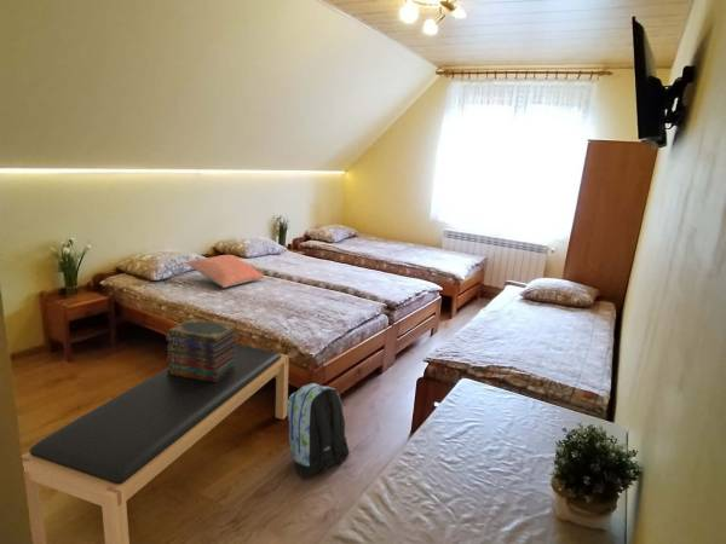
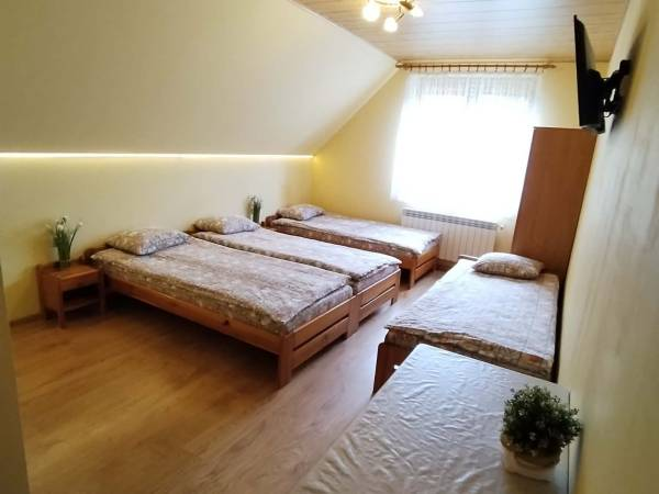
- book stack [165,318,238,382]
- backpack [287,382,351,479]
- bench [21,342,289,544]
- pillow [185,254,266,289]
